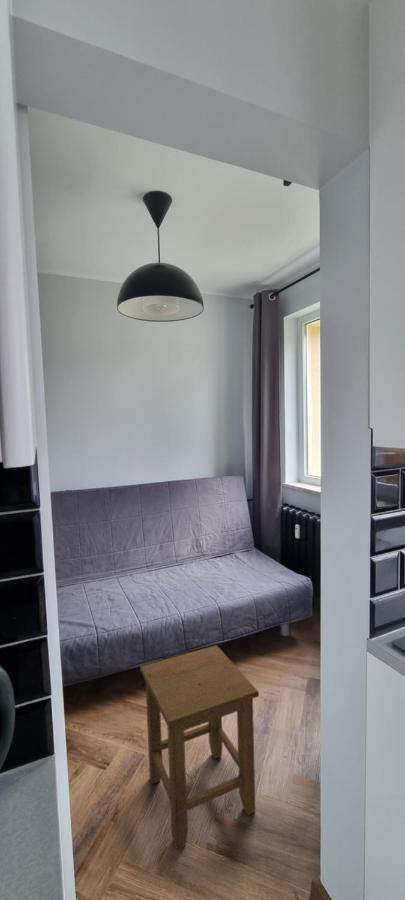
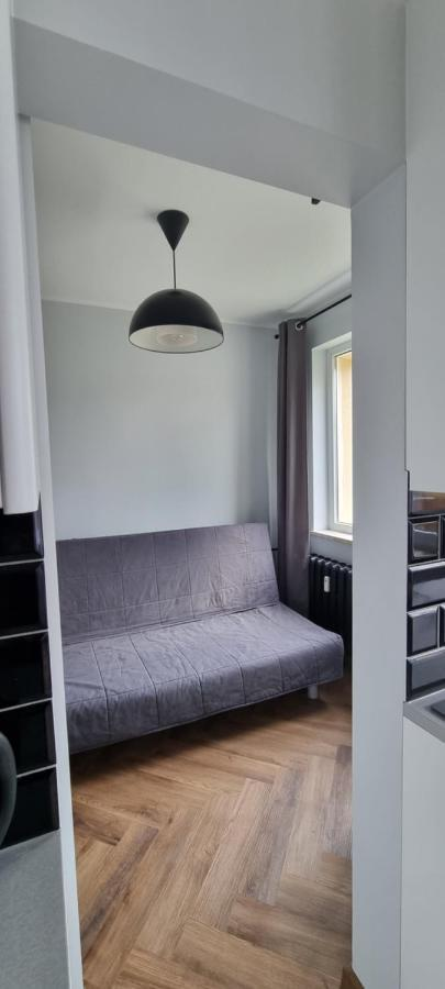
- stool [139,644,260,851]
